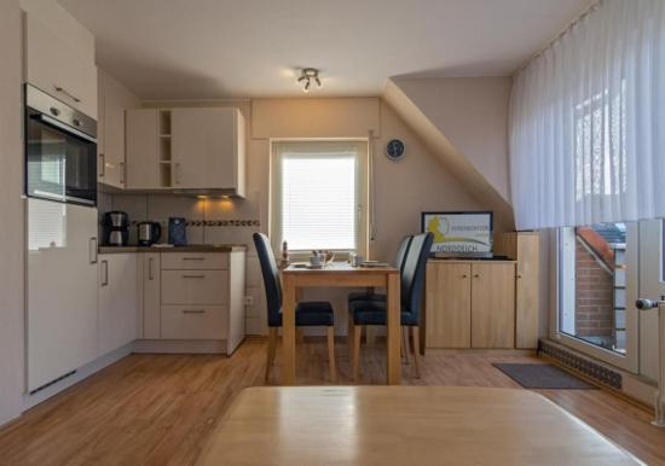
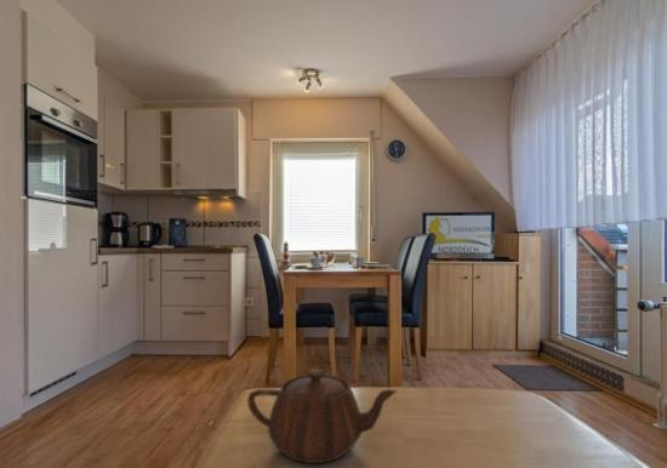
+ teapot [246,369,399,464]
